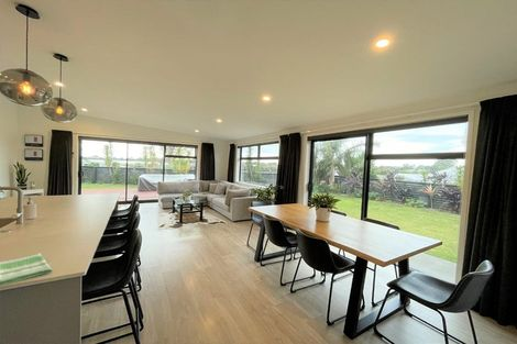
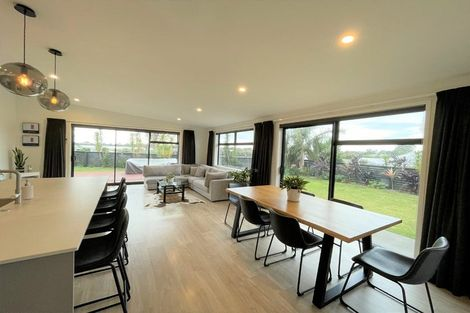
- dish towel [0,253,53,287]
